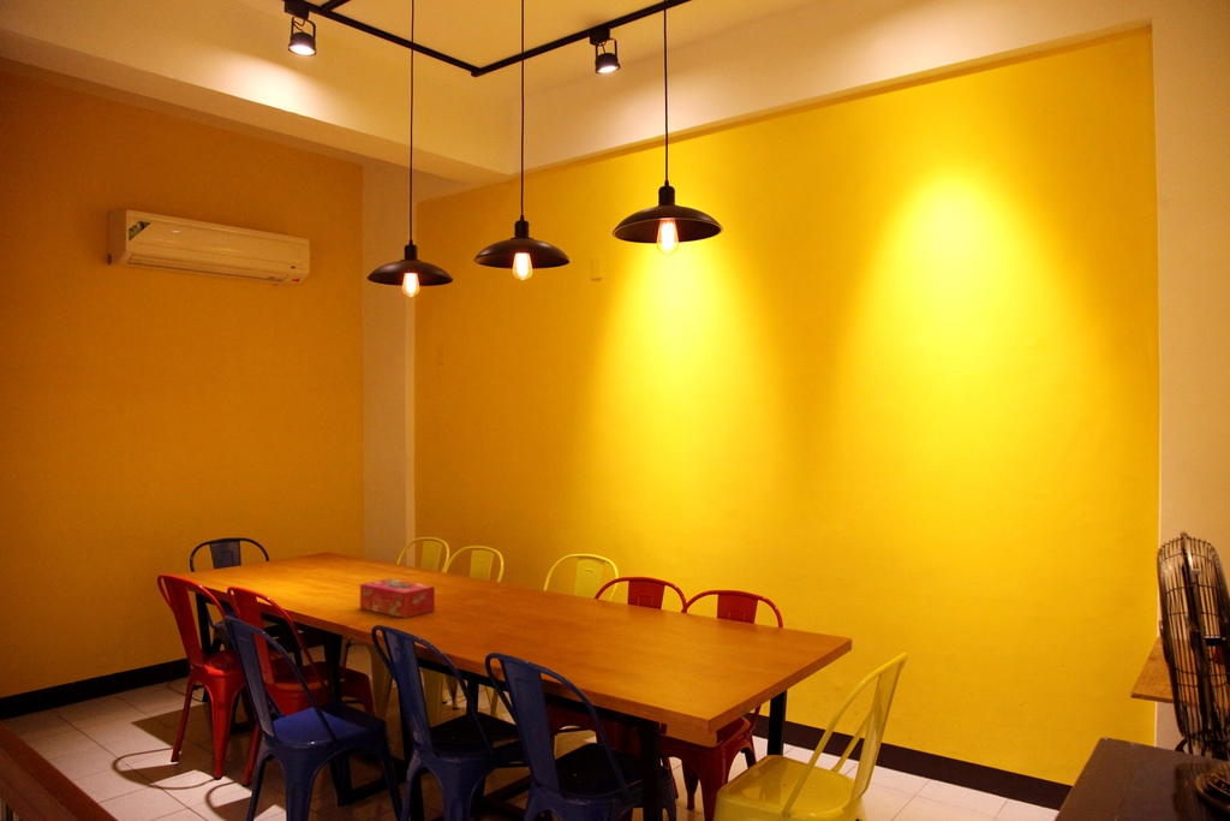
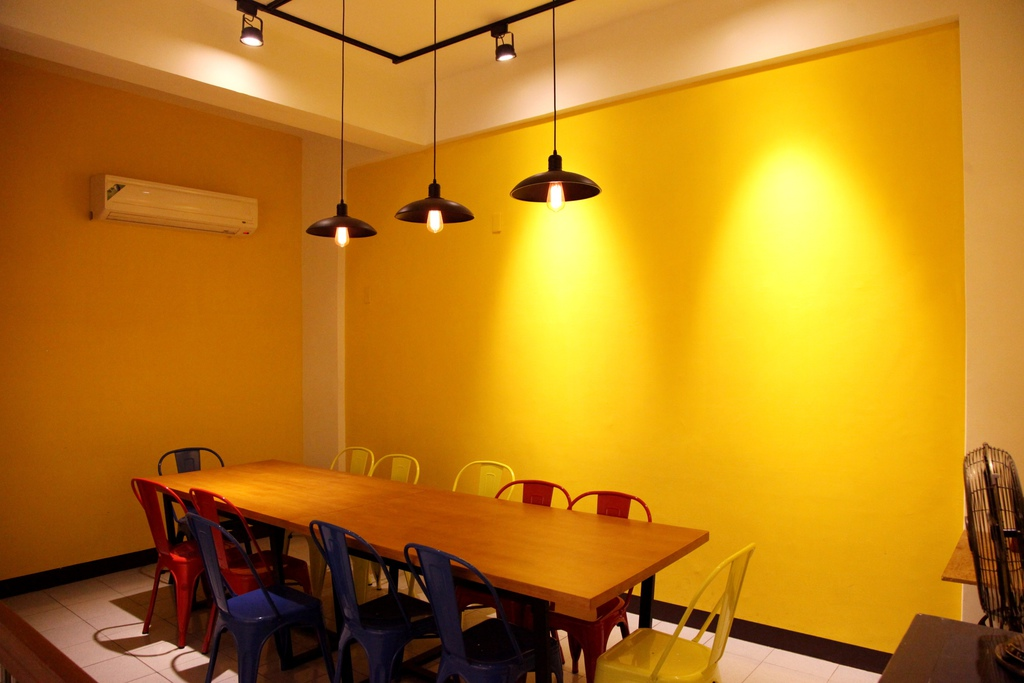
- tissue box [359,577,436,619]
